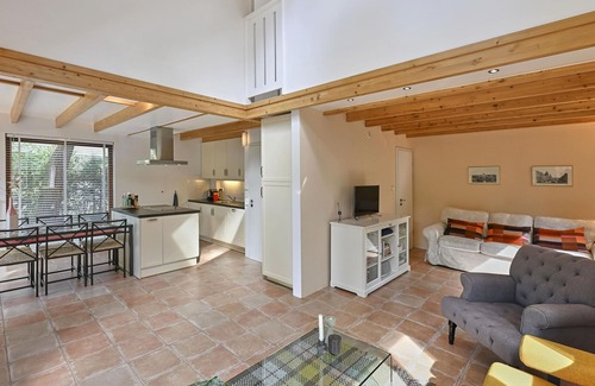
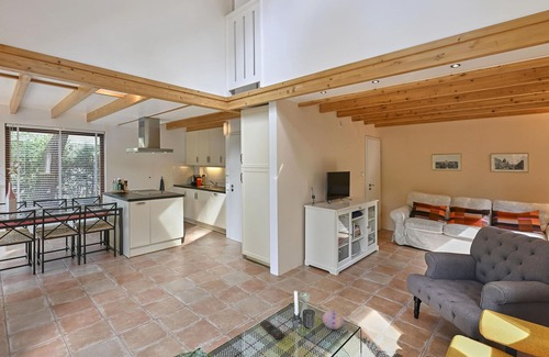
+ decorative egg [322,310,345,331]
+ remote control [259,320,284,341]
